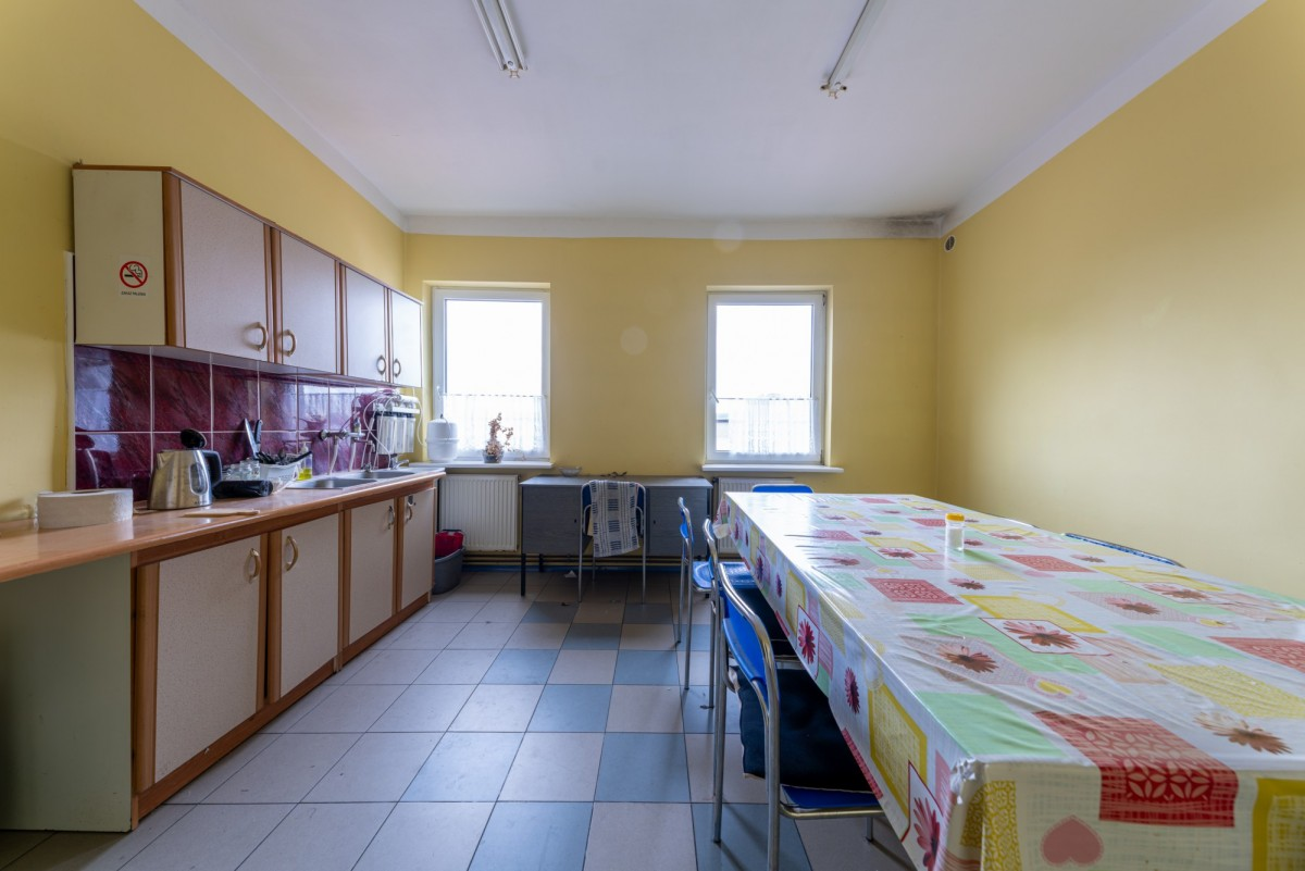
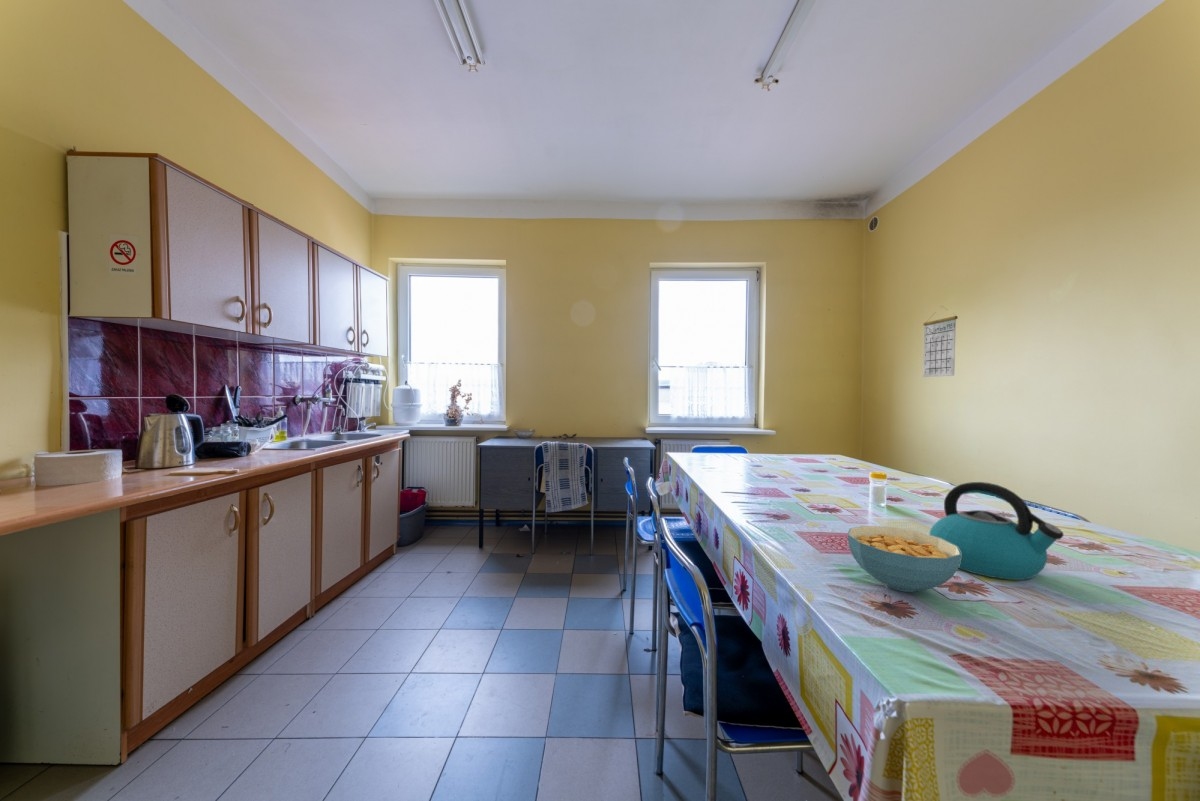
+ kettle [928,481,1065,581]
+ calendar [922,305,959,378]
+ cereal bowl [847,525,961,593]
